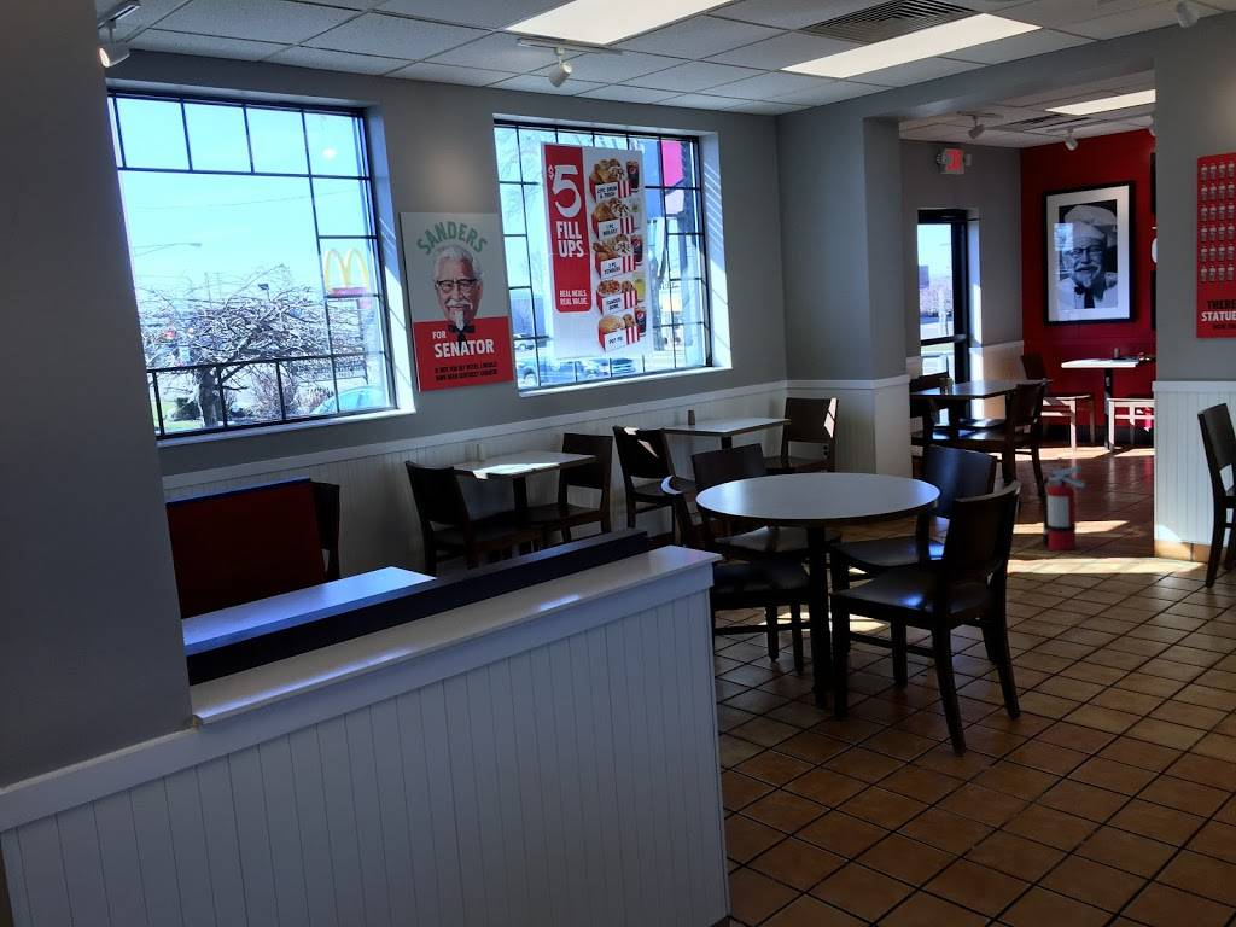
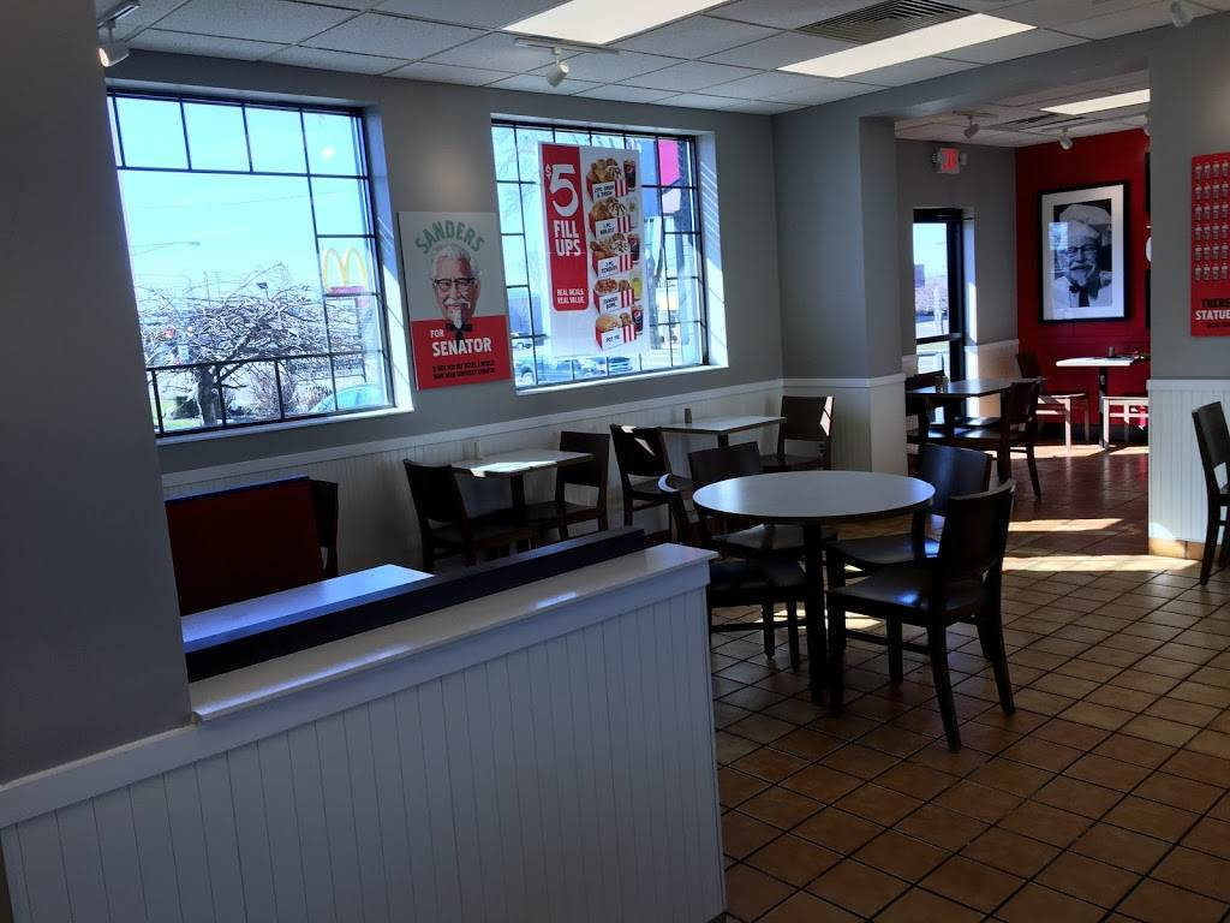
- fire extinguisher [1036,464,1086,552]
